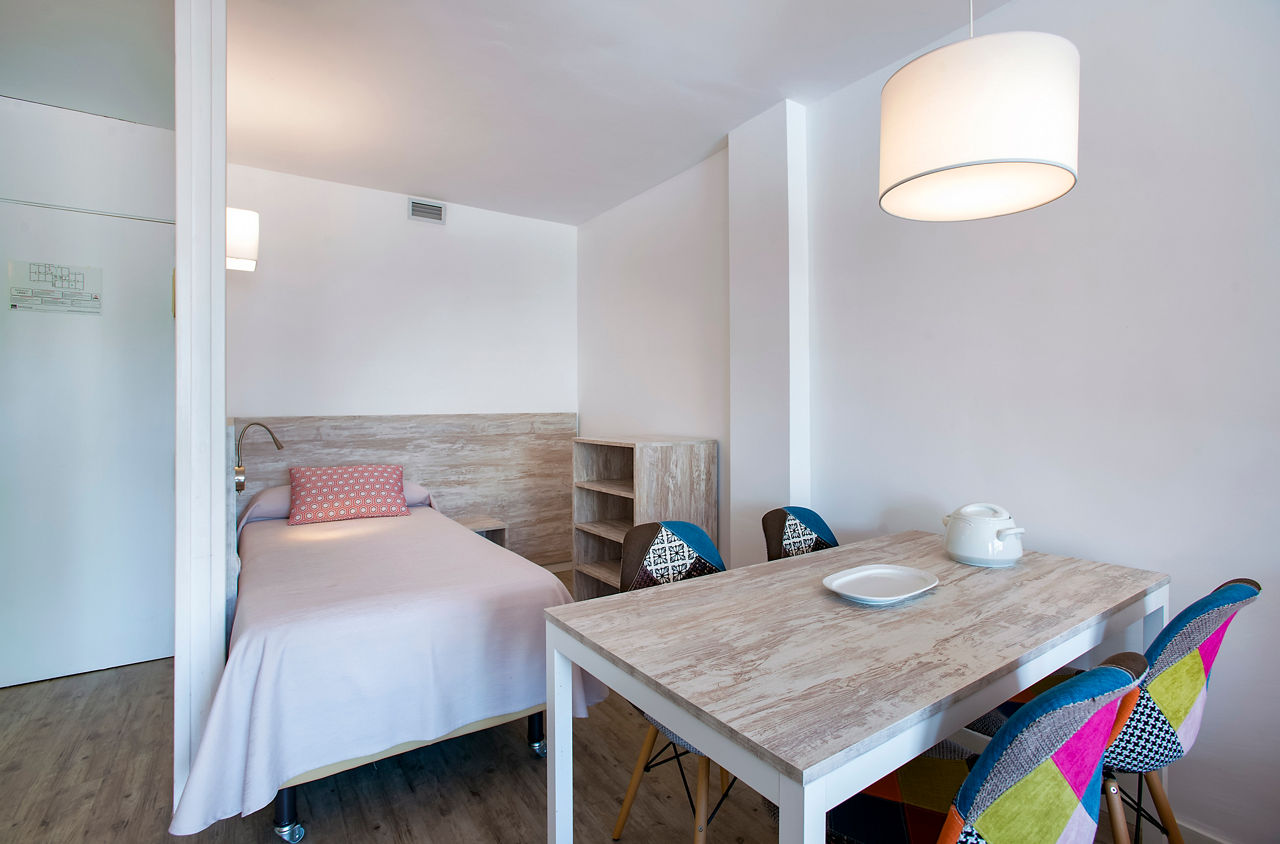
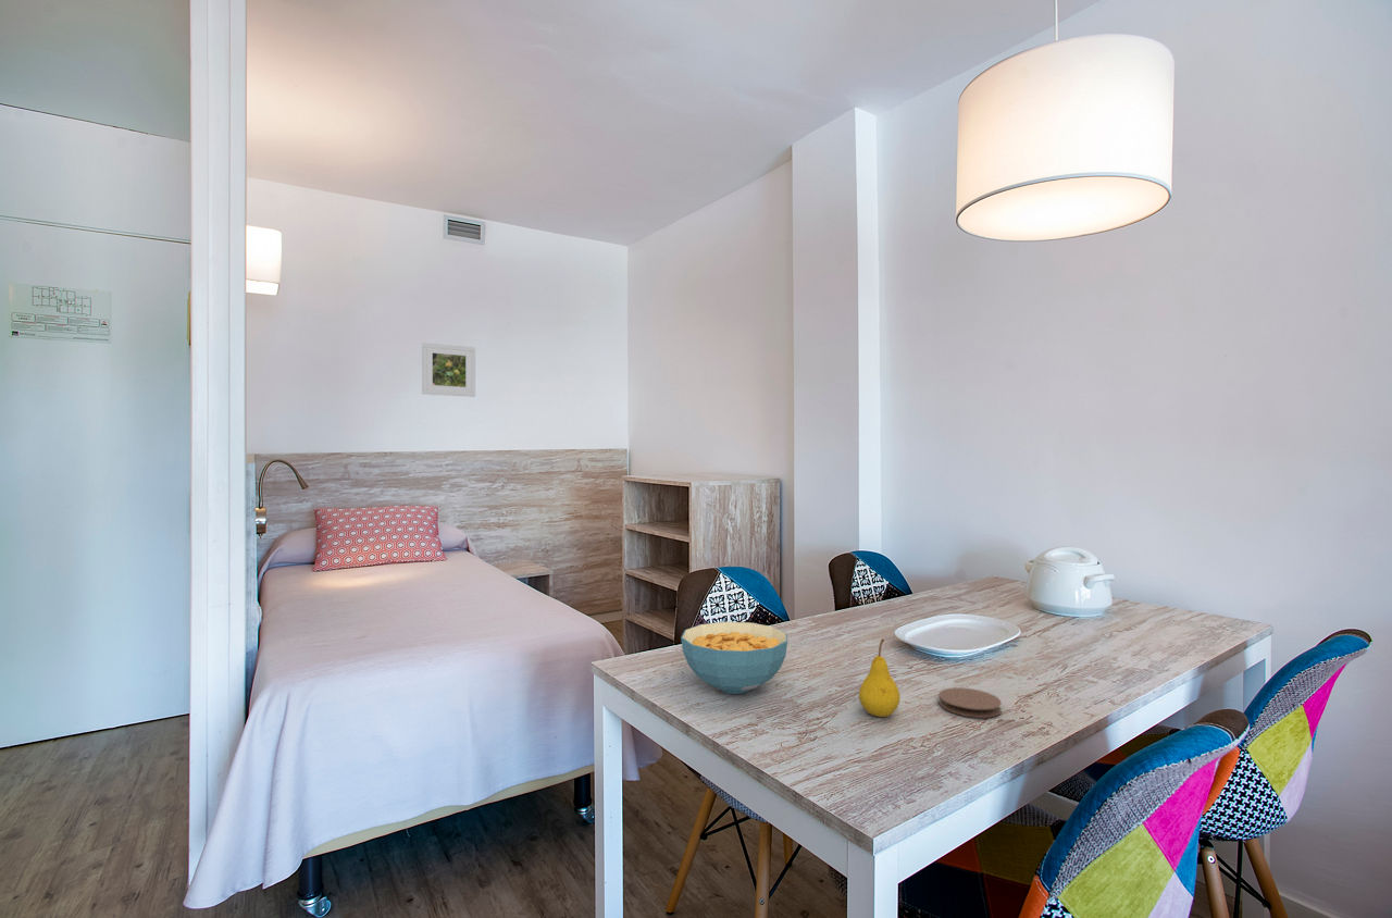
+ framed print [421,342,476,398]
+ cereal bowl [680,621,788,695]
+ coaster [937,686,1003,719]
+ fruit [858,637,902,718]
